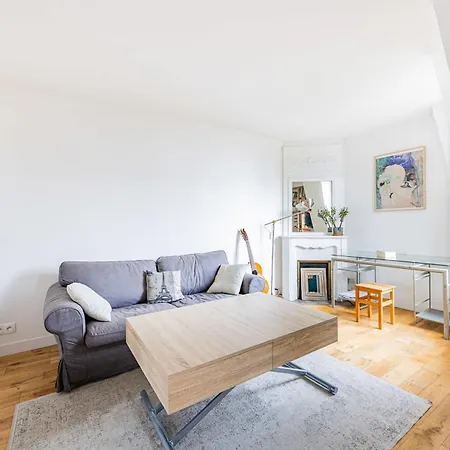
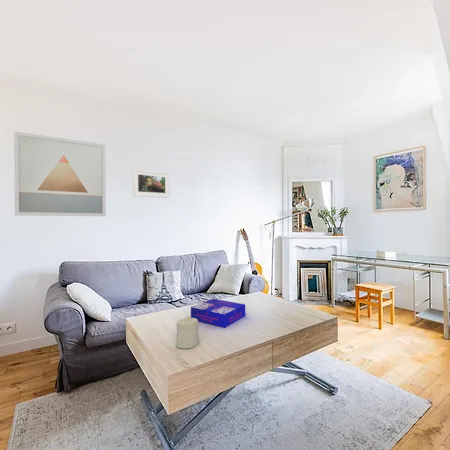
+ wall art [13,131,107,217]
+ board game [190,298,246,329]
+ candle [175,315,200,350]
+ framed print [132,168,171,199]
